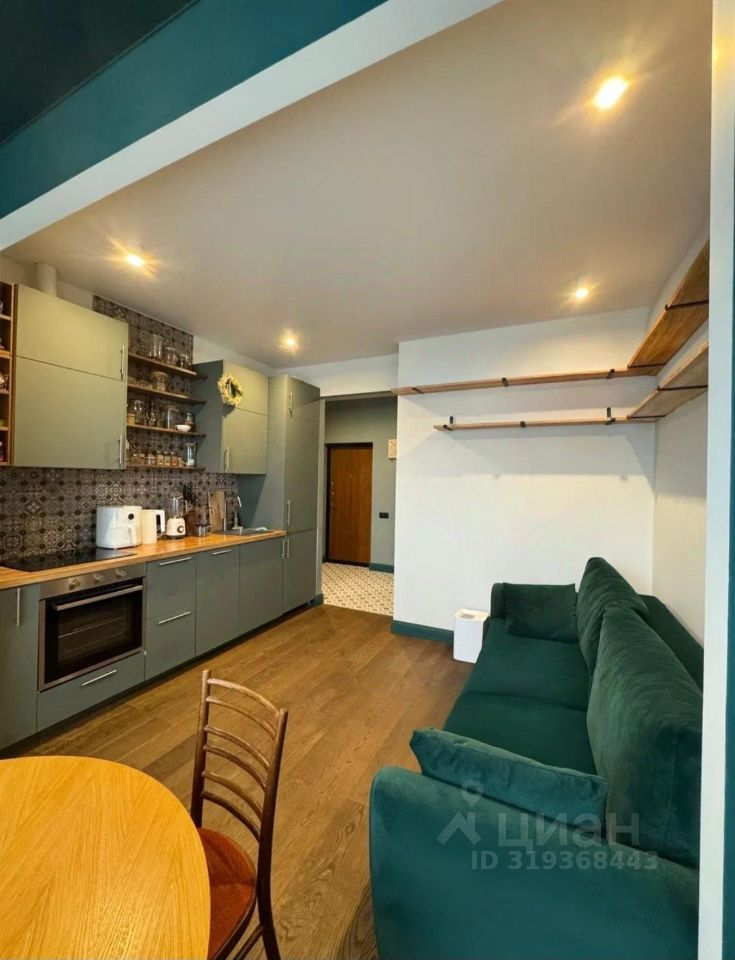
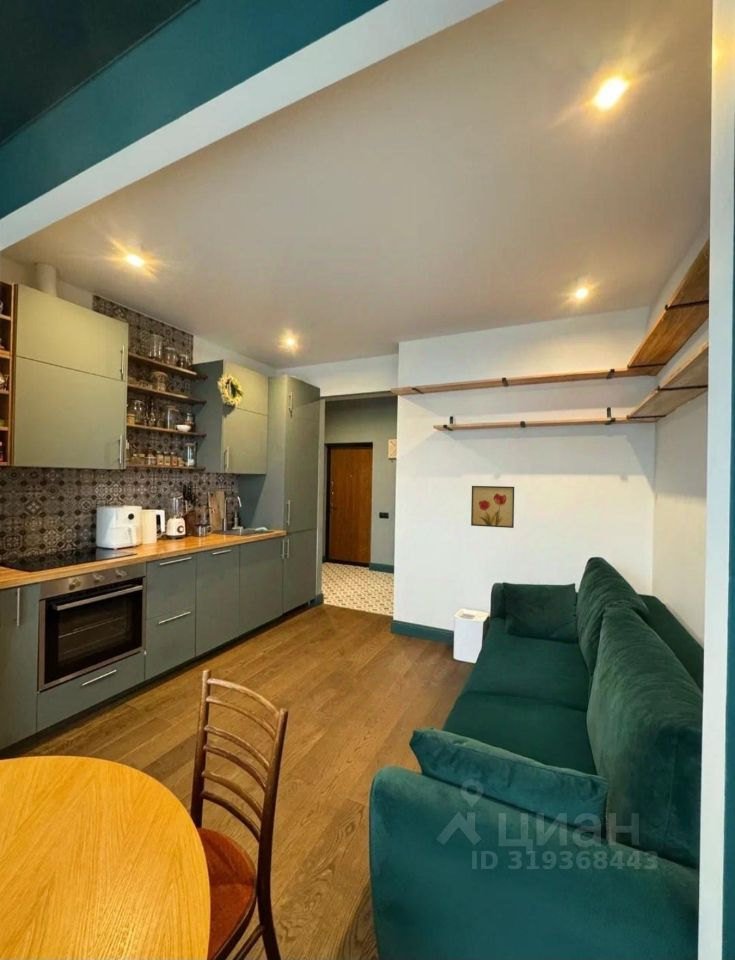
+ wall art [470,485,515,529]
